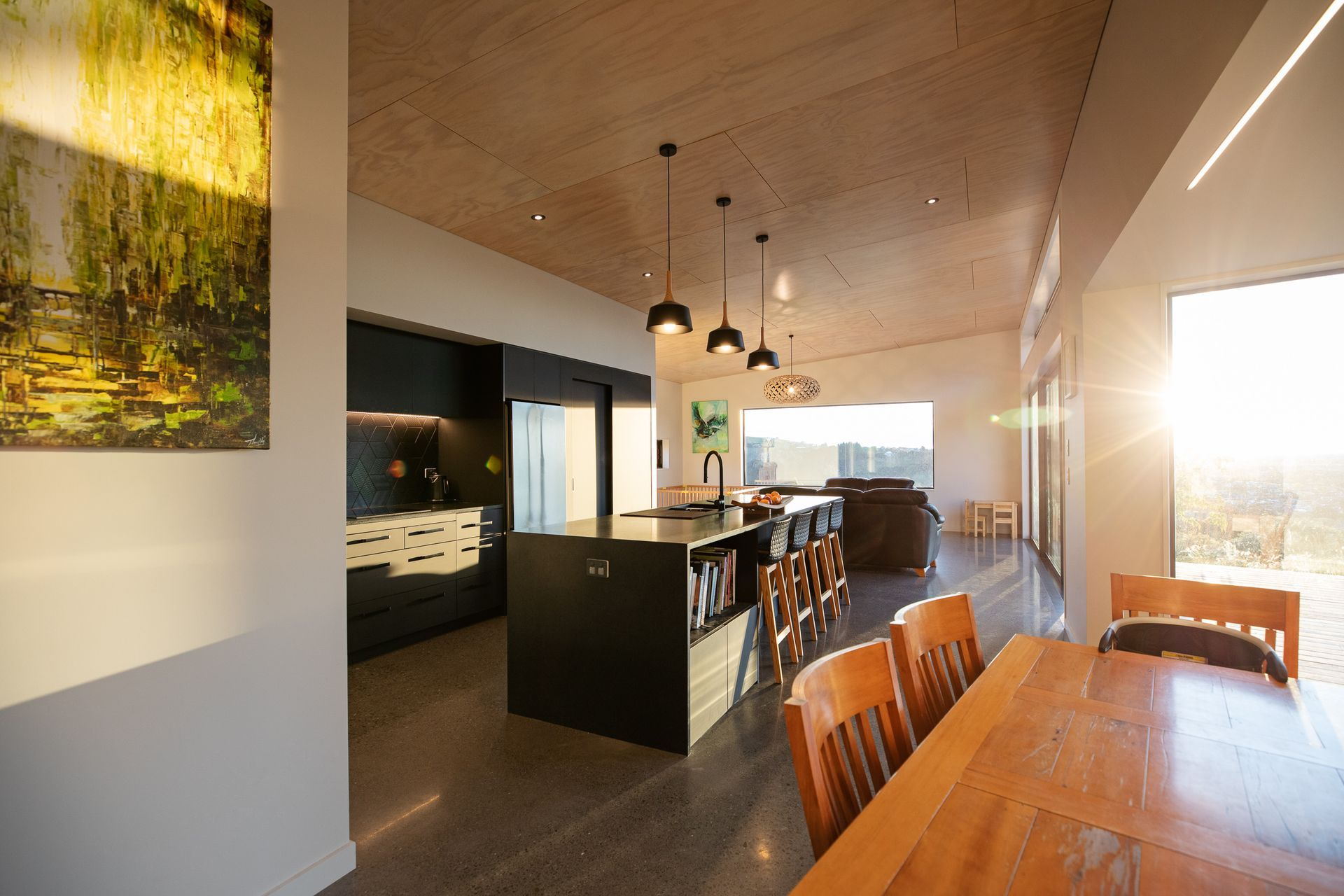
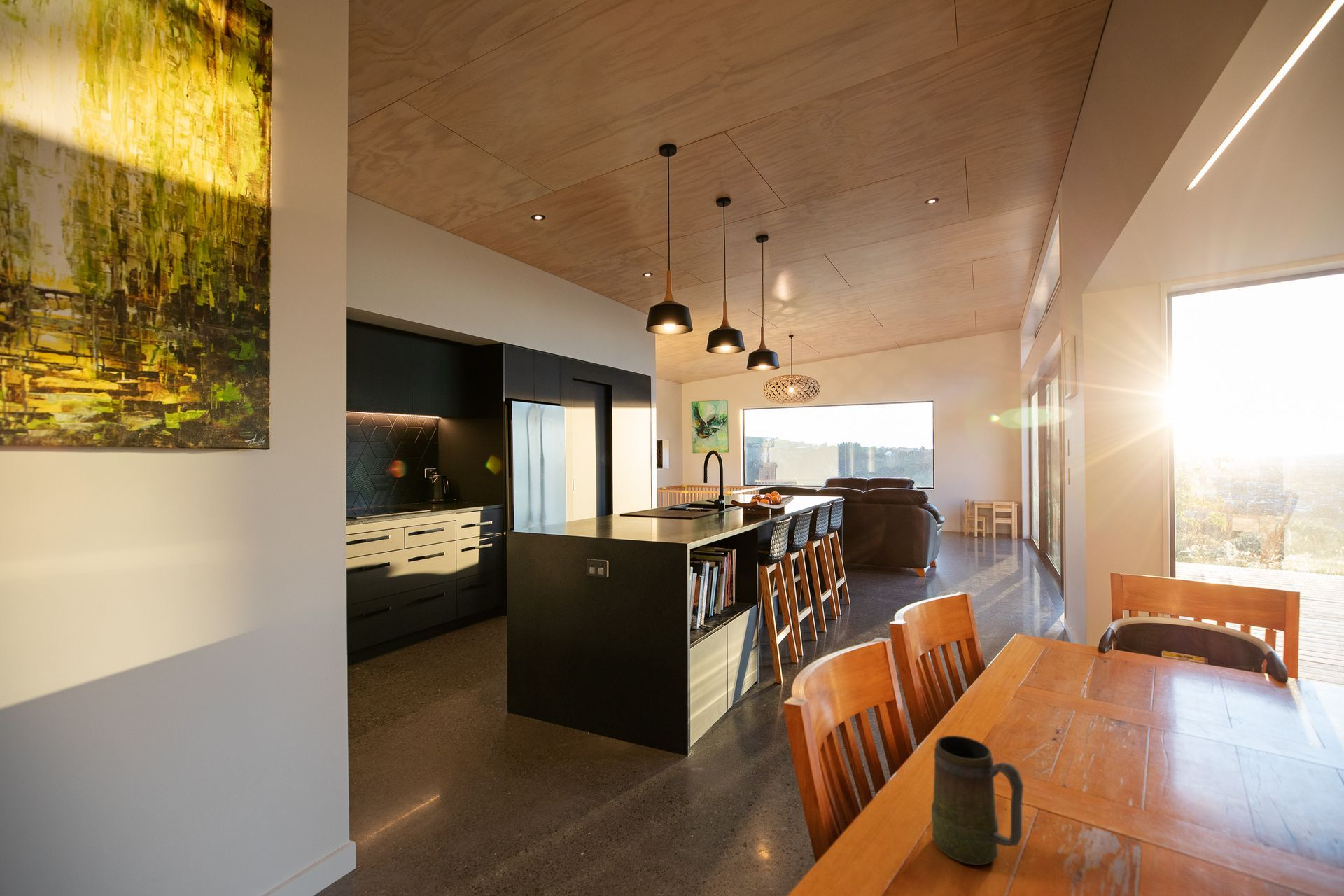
+ mug [930,735,1024,866]
